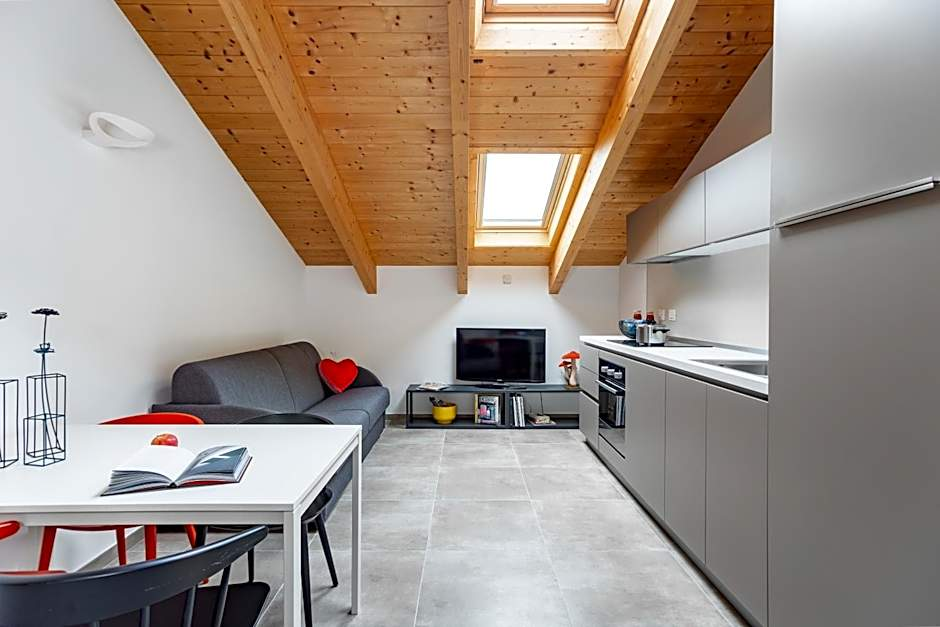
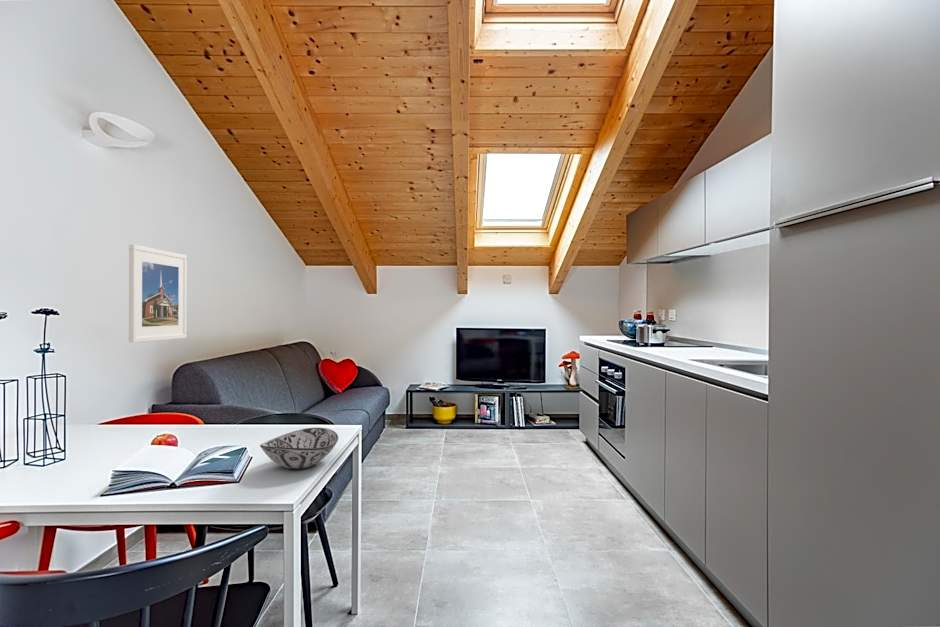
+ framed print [128,243,188,344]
+ decorative bowl [259,427,339,470]
